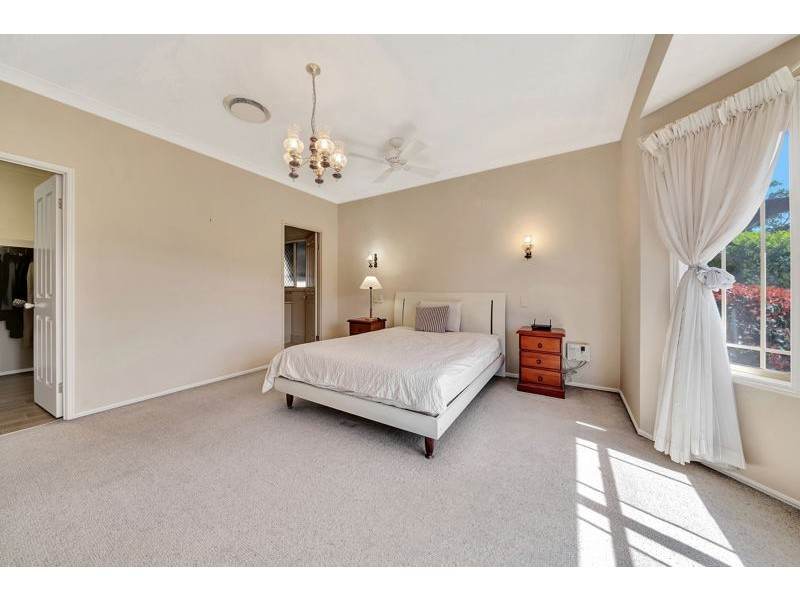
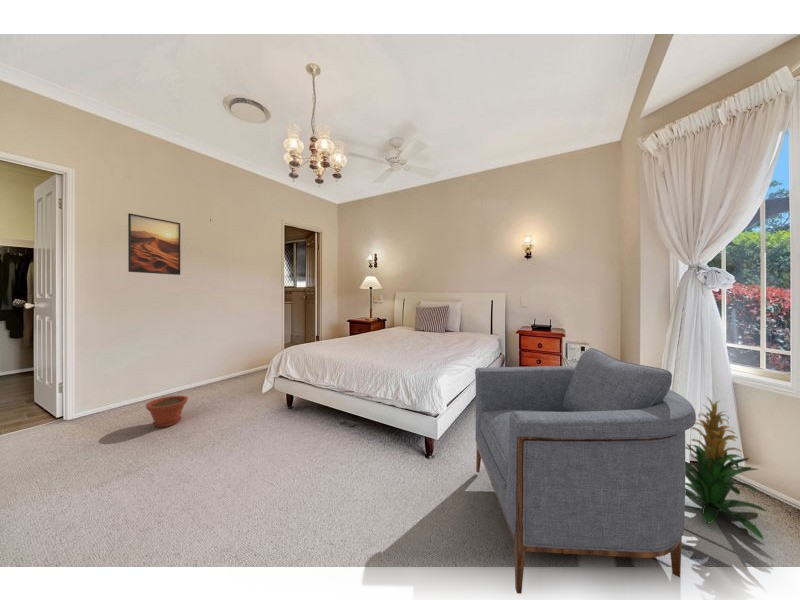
+ armchair [474,347,697,595]
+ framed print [127,212,181,276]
+ plant pot [145,395,189,428]
+ indoor plant [685,396,767,540]
